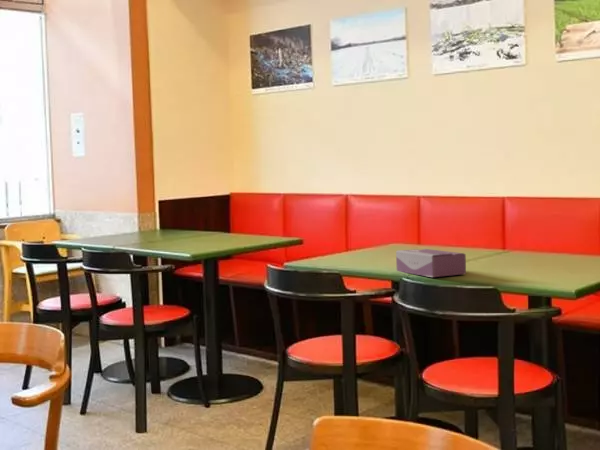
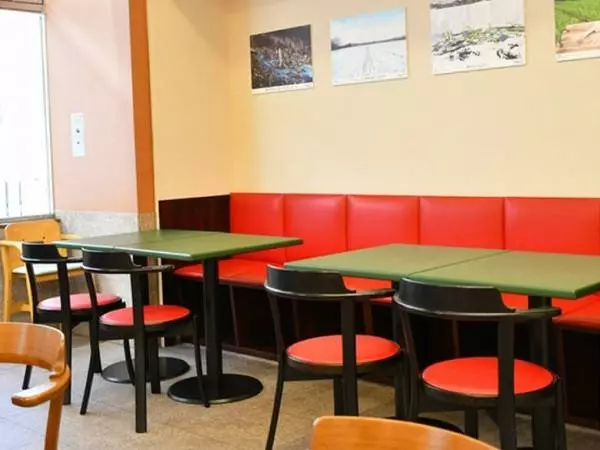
- tissue box [395,248,467,278]
